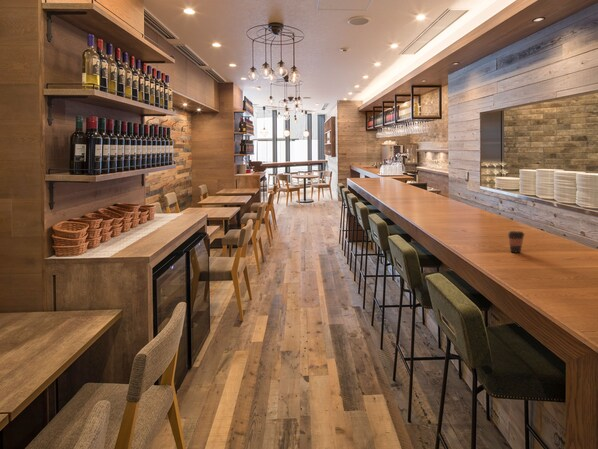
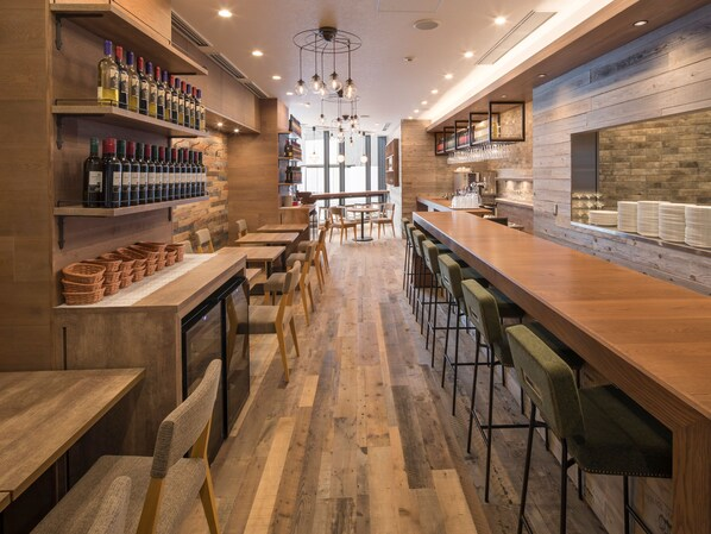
- coffee cup [507,230,526,253]
